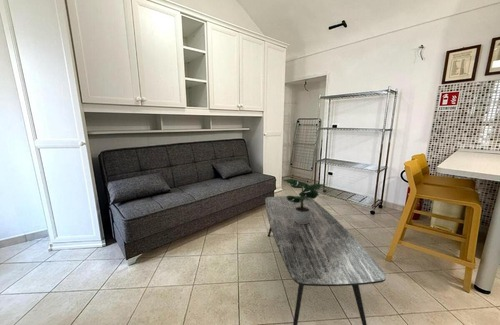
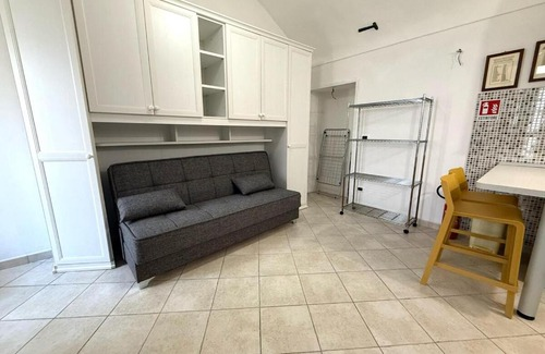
- potted plant [282,178,327,224]
- coffee table [264,195,387,325]
